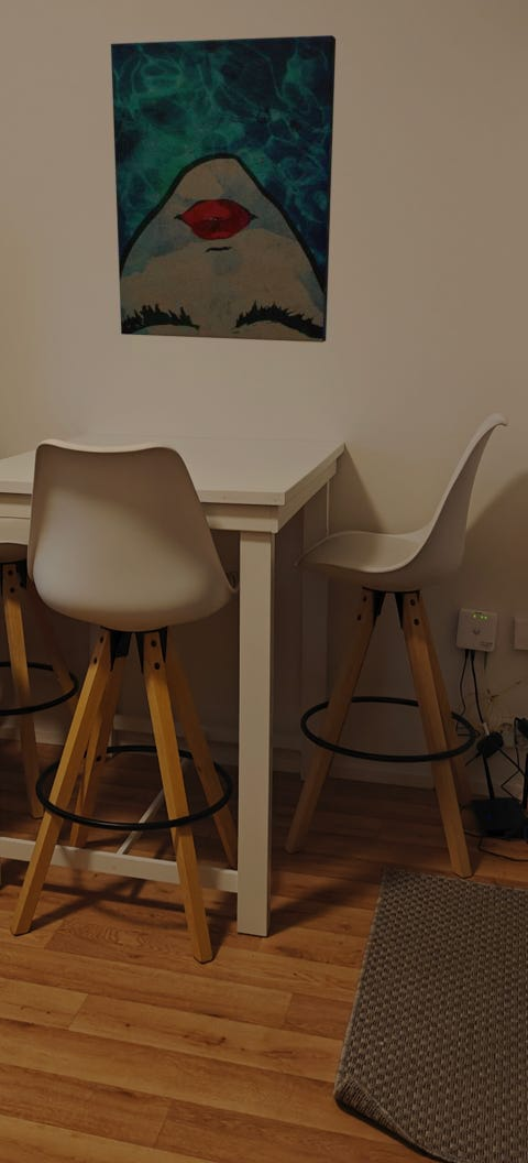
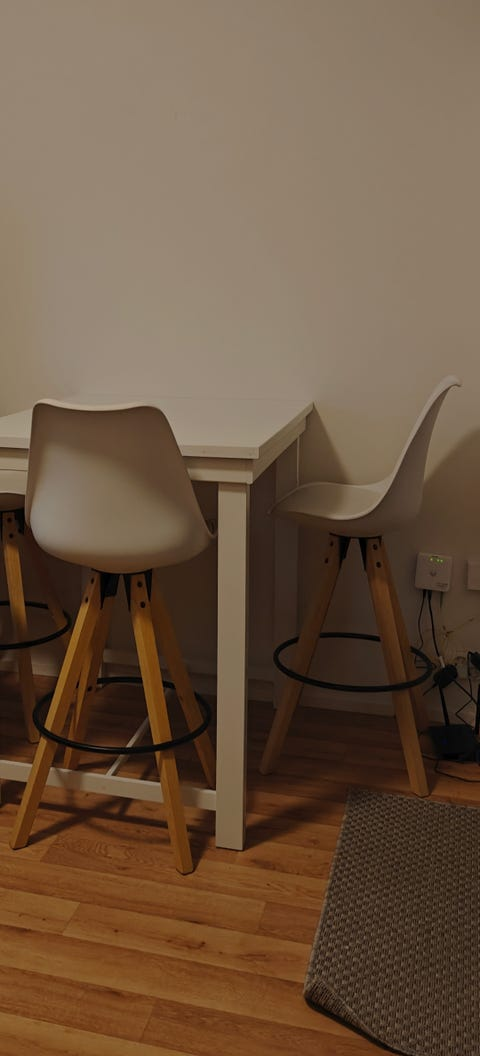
- wall art [110,34,337,344]
